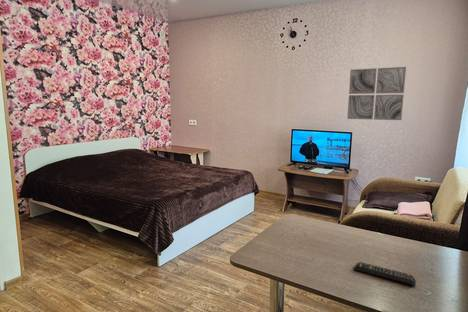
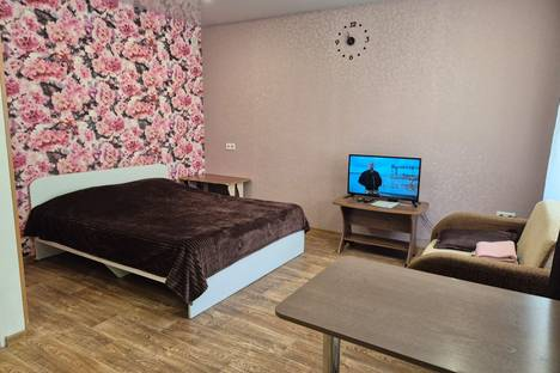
- wall art [346,66,407,121]
- remote control [353,261,417,286]
